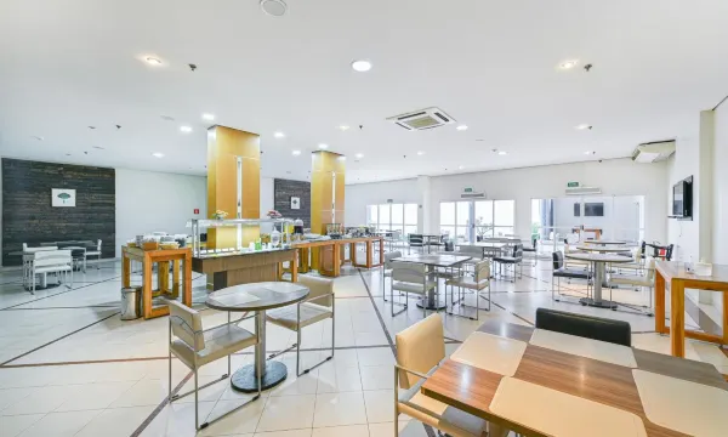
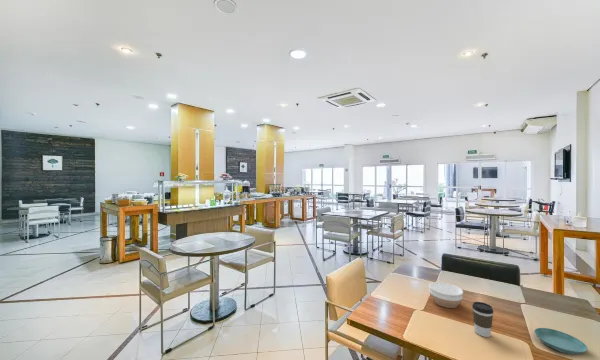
+ saucer [533,327,589,355]
+ coffee cup [471,301,494,338]
+ bowl [428,281,464,309]
